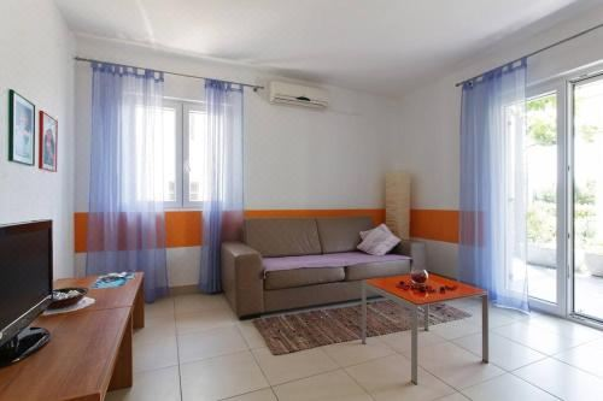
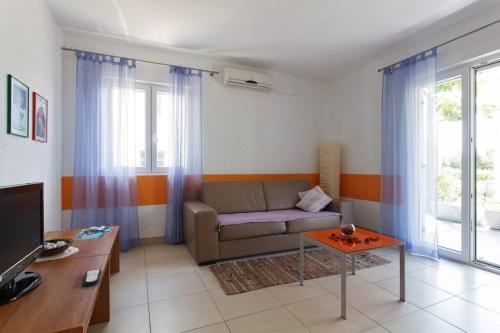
+ remote control [82,268,103,287]
